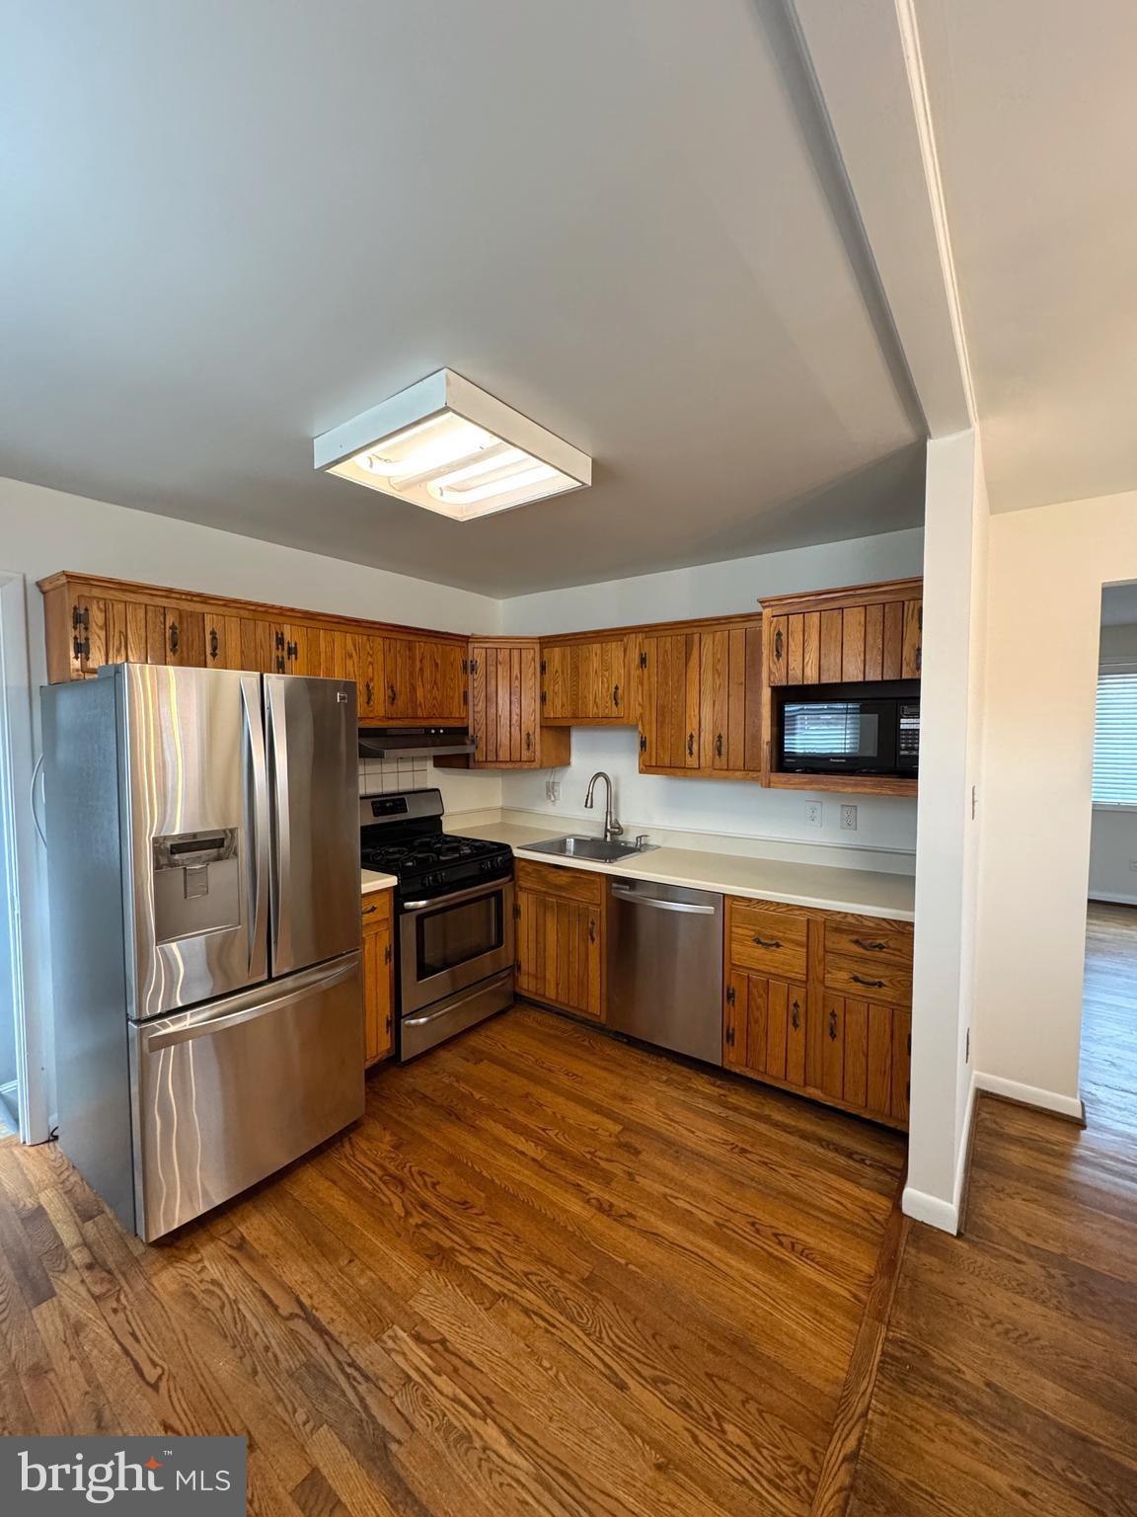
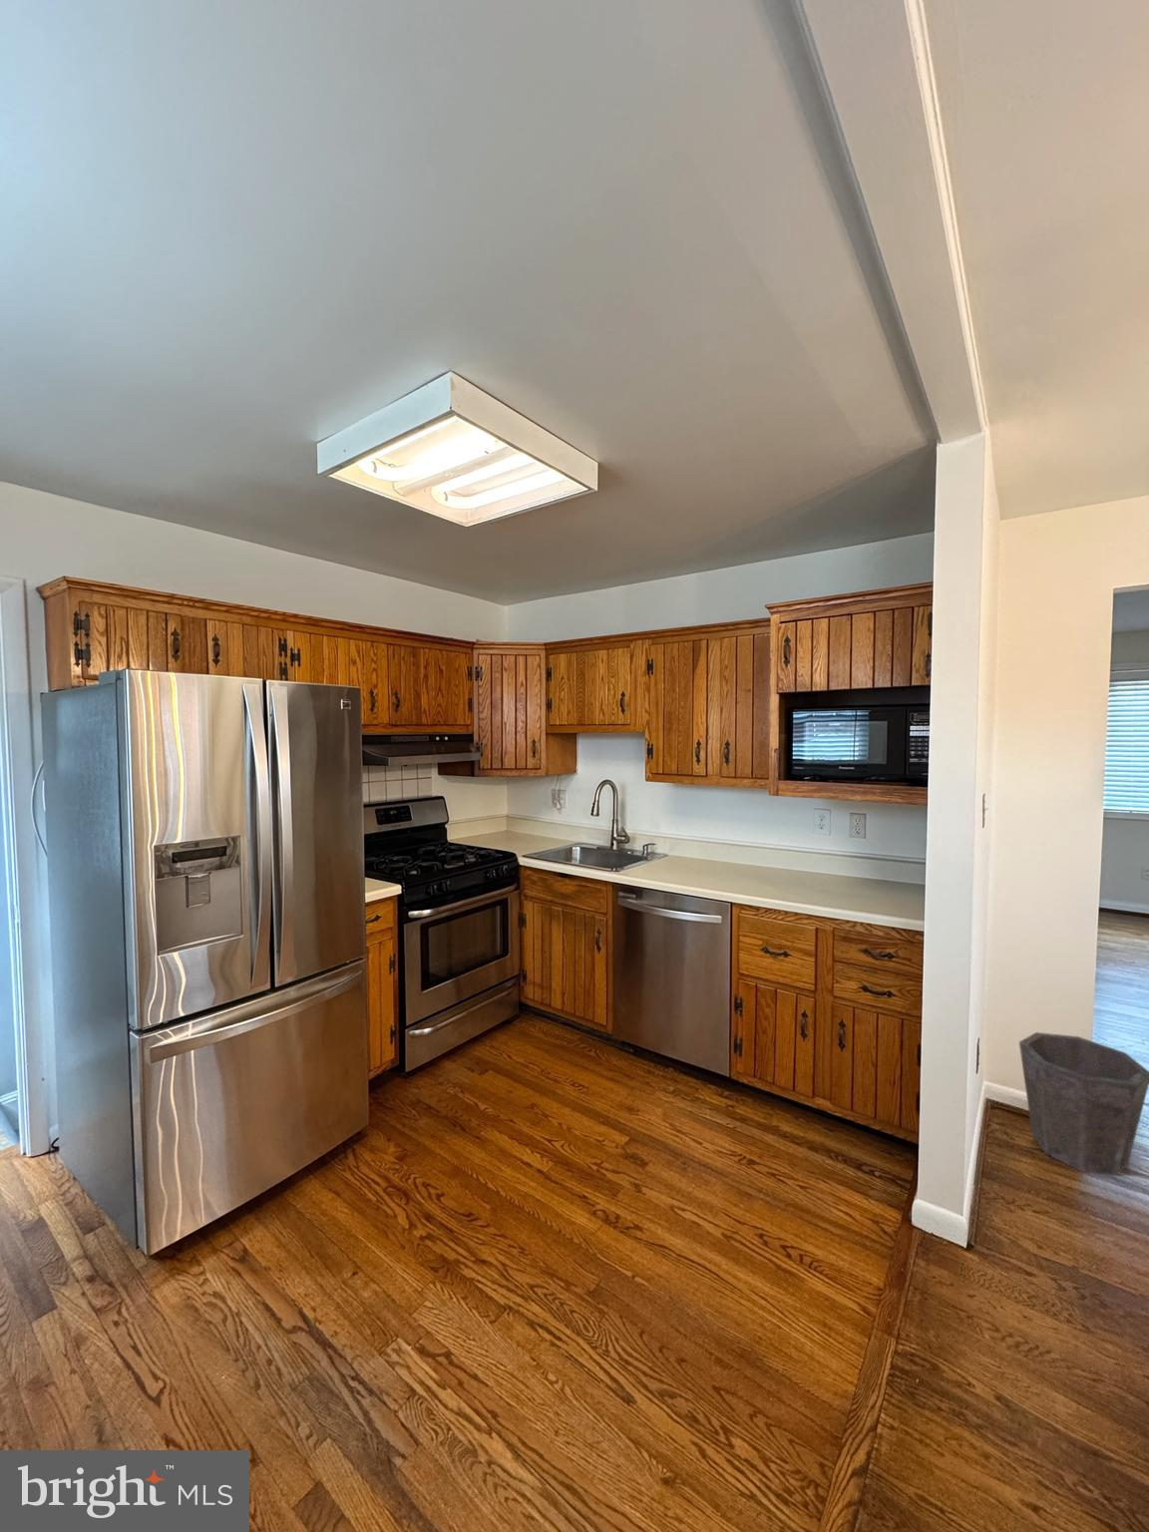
+ waste bin [1019,1031,1149,1177]
